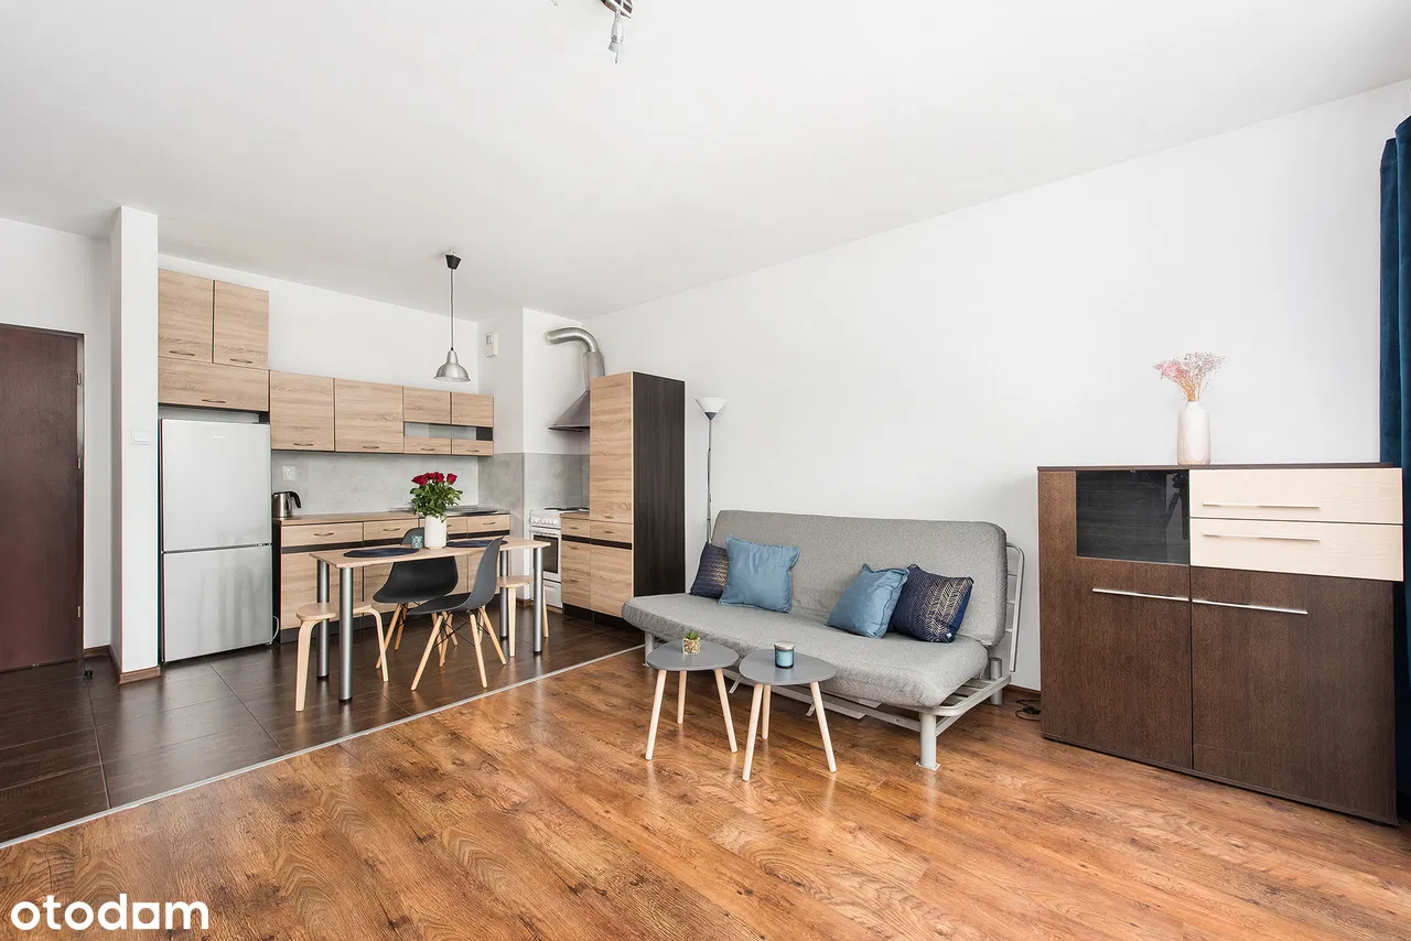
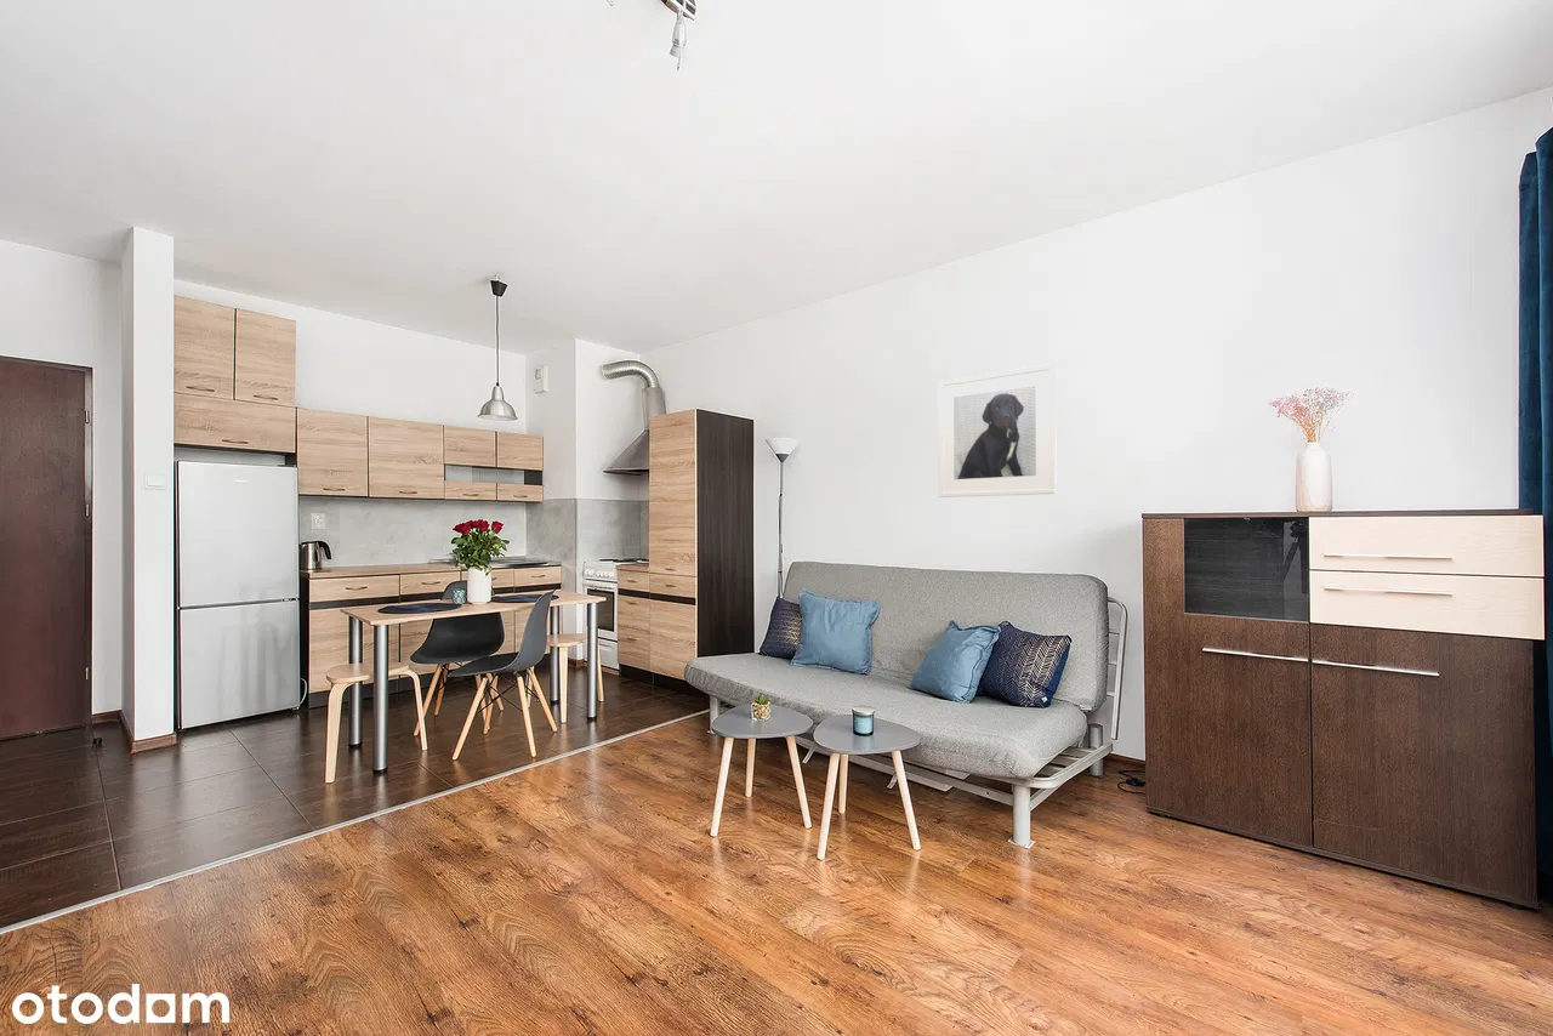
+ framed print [937,363,1058,499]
